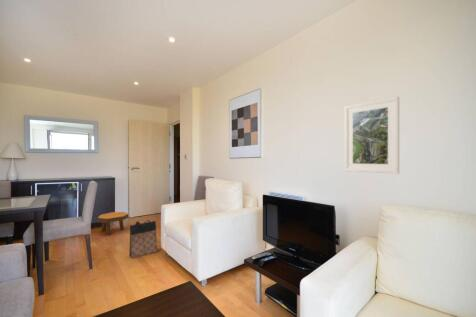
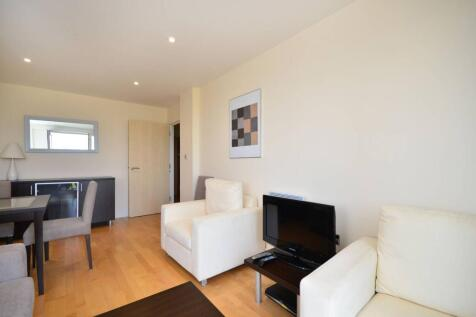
- bag [128,219,158,260]
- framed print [343,95,400,175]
- footstool [95,211,129,236]
